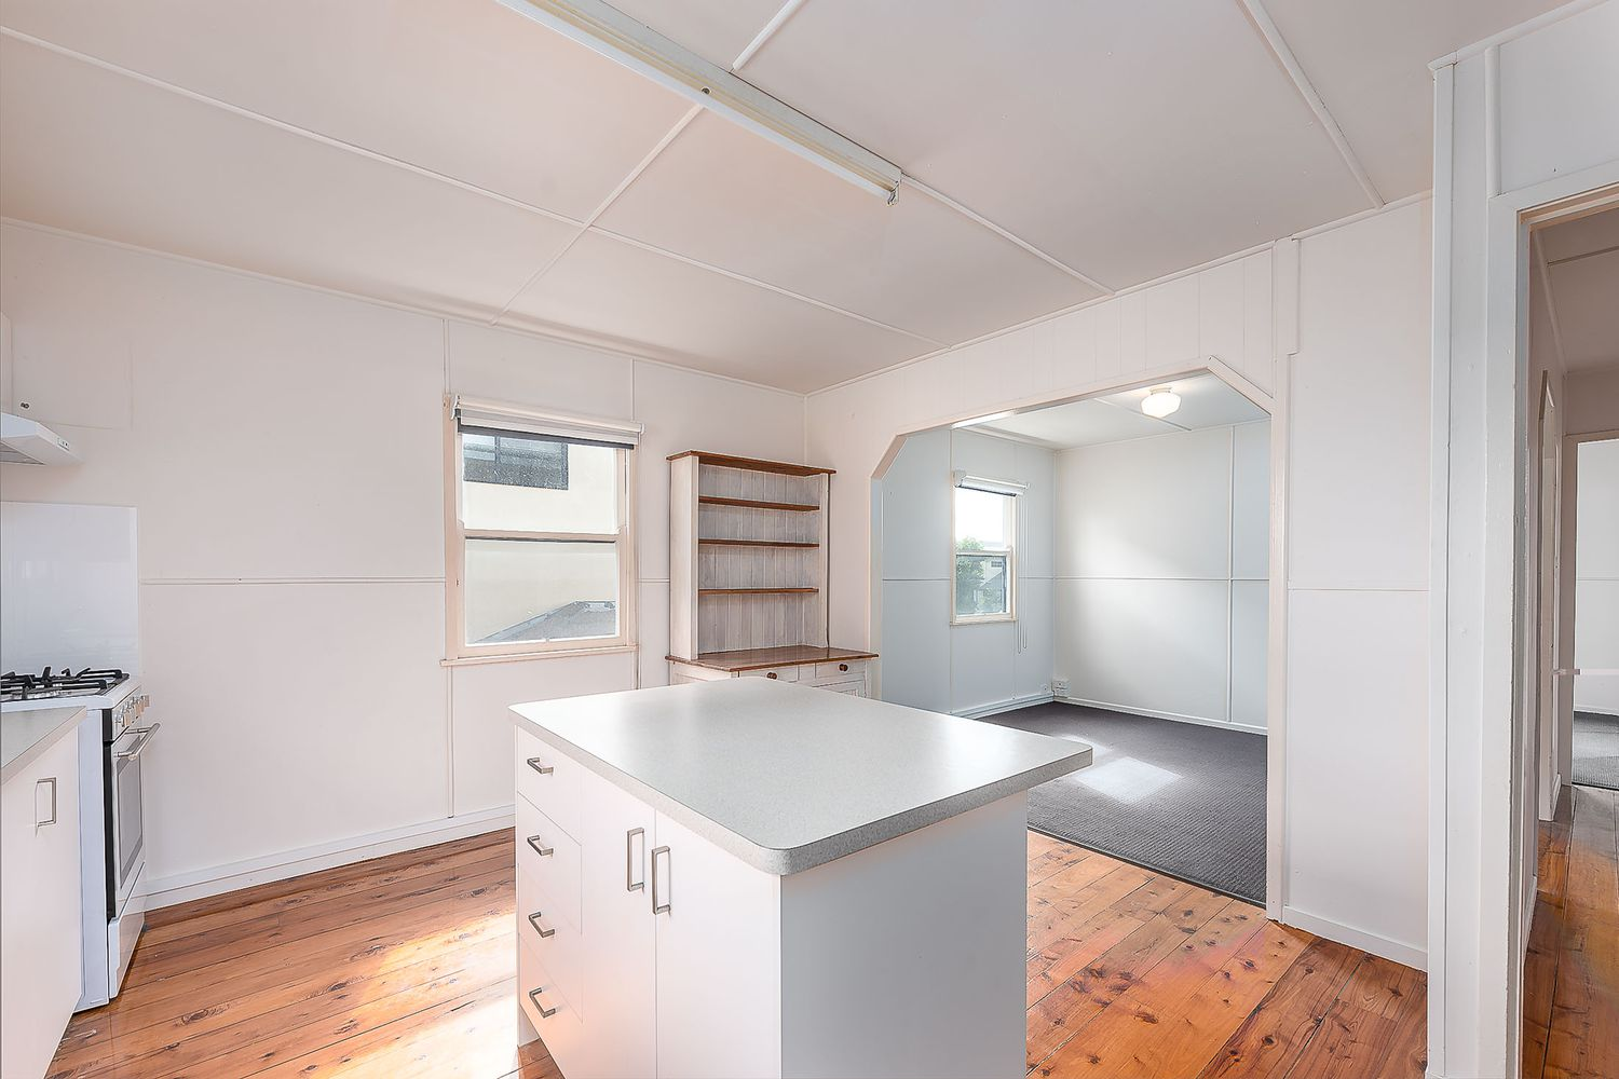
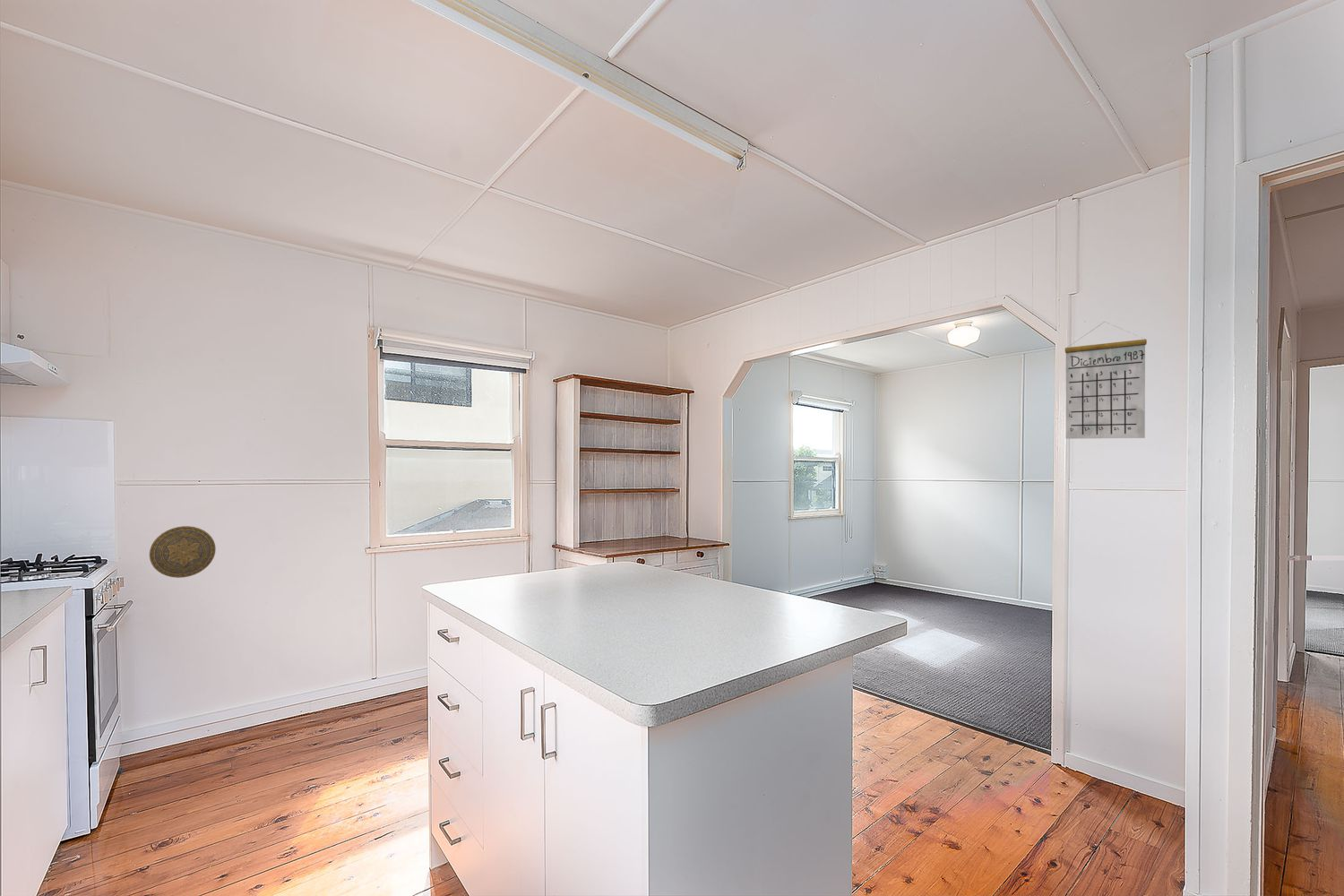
+ decorative plate [149,525,217,579]
+ calendar [1064,321,1148,440]
